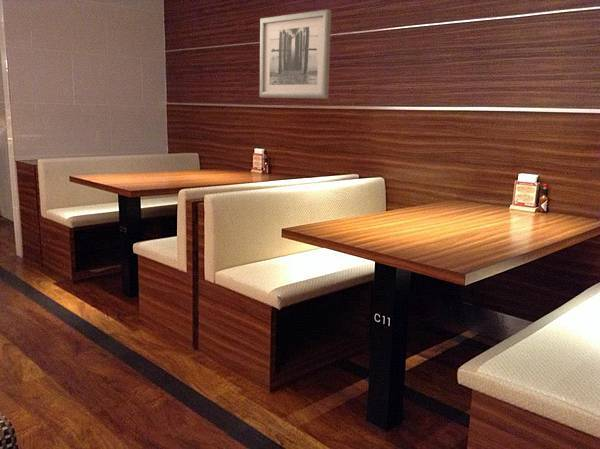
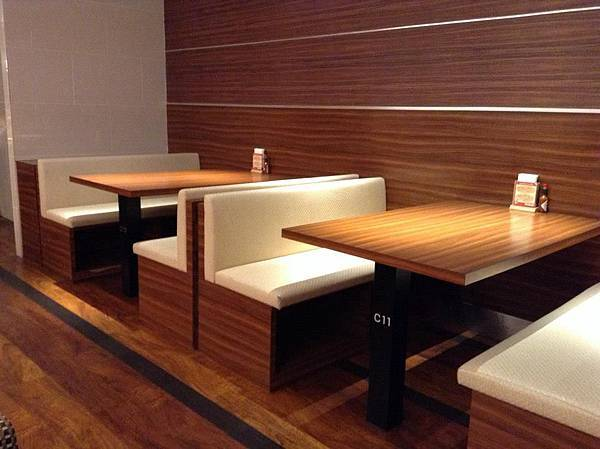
- wall art [259,9,332,100]
